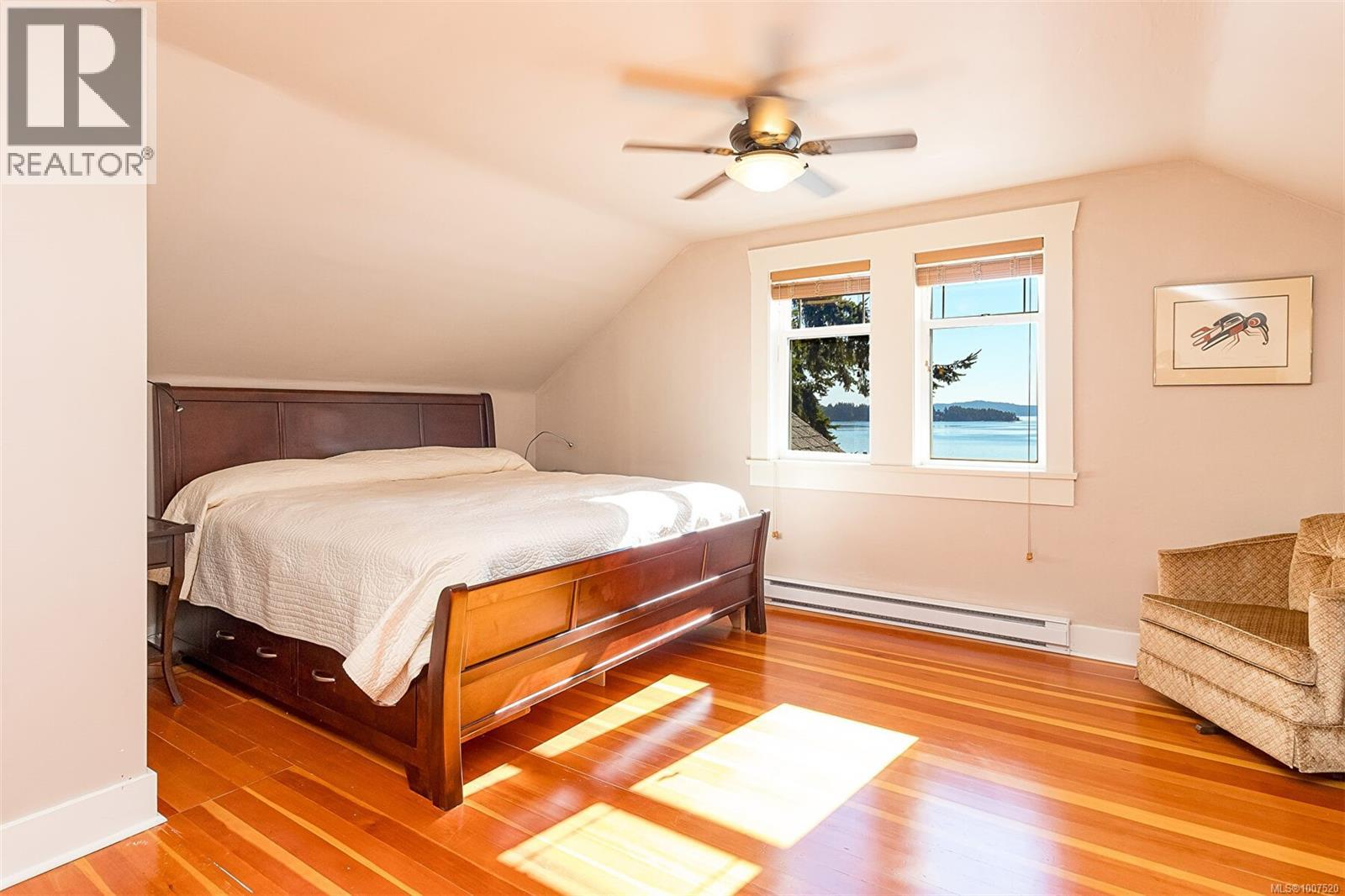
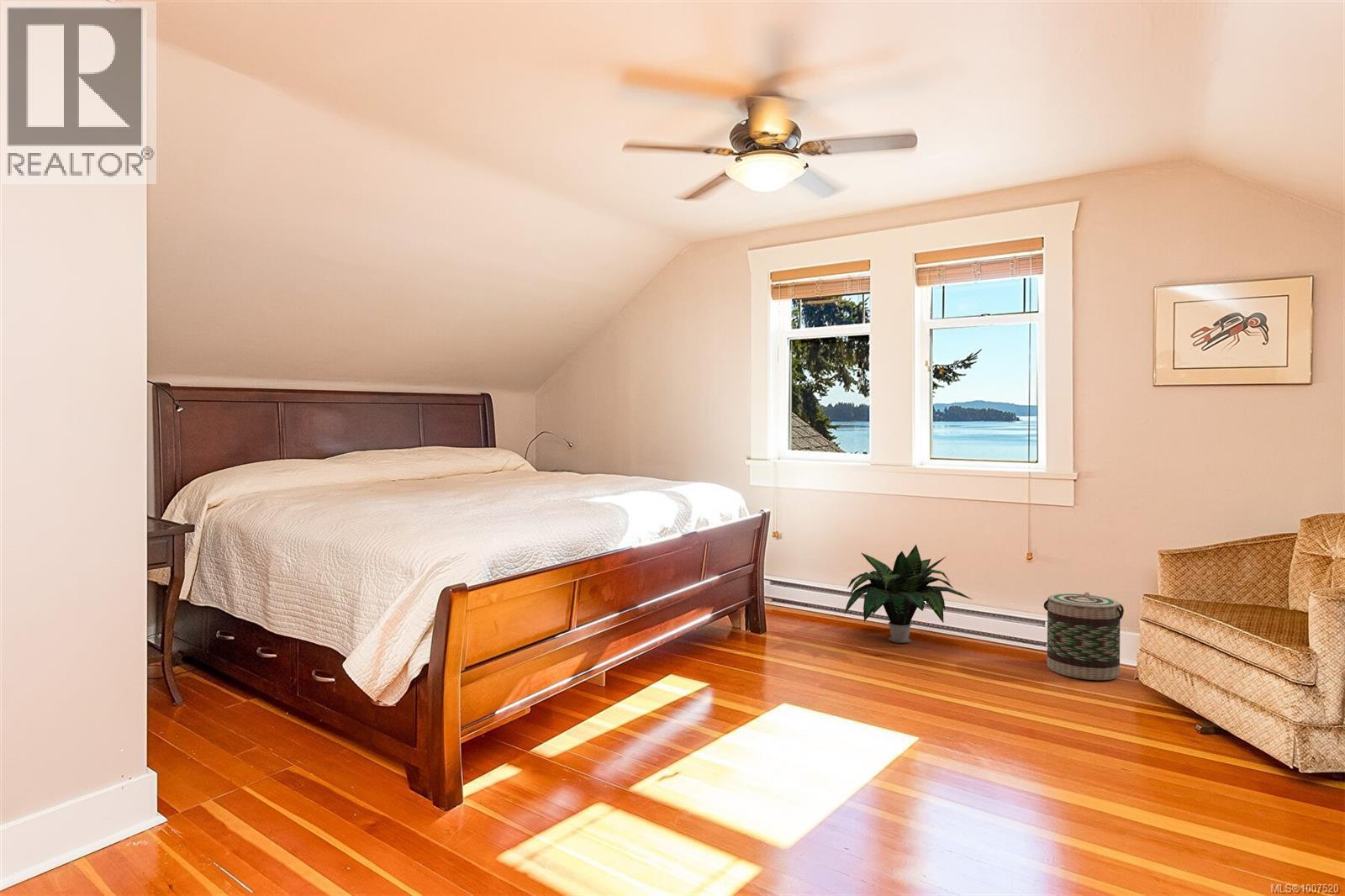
+ potted plant [843,544,973,644]
+ basket [1043,592,1125,681]
